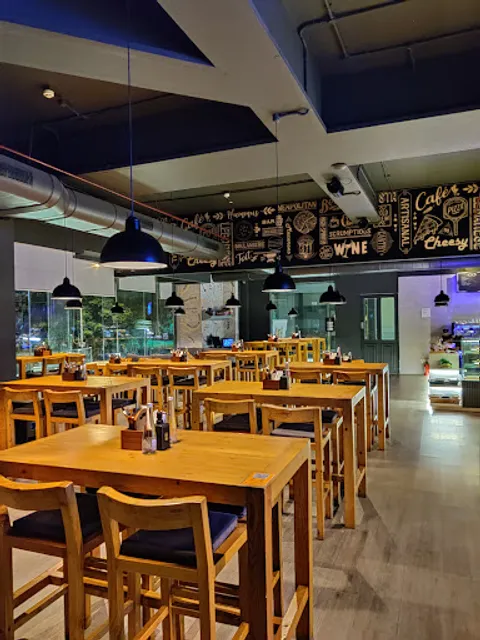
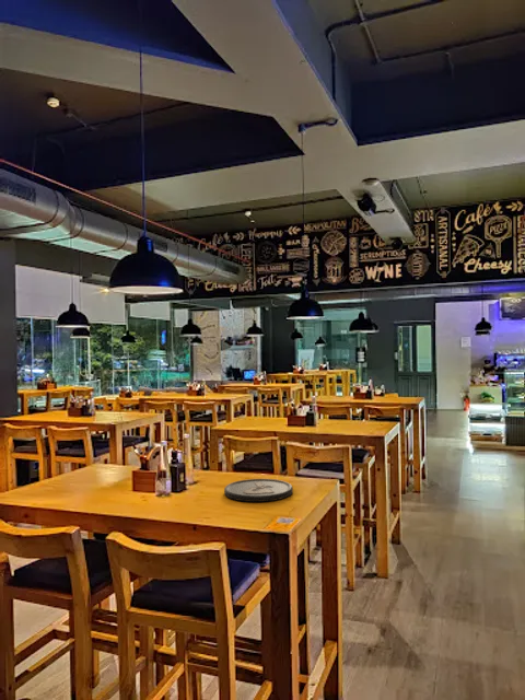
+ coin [223,478,294,503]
